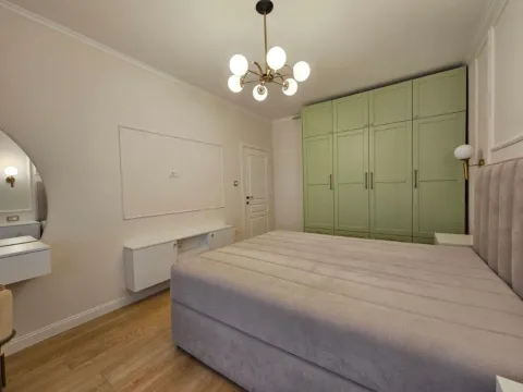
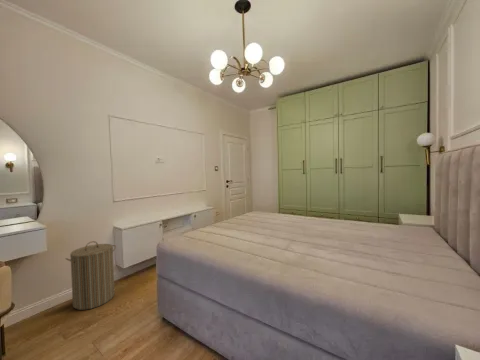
+ laundry hamper [64,240,117,311]
